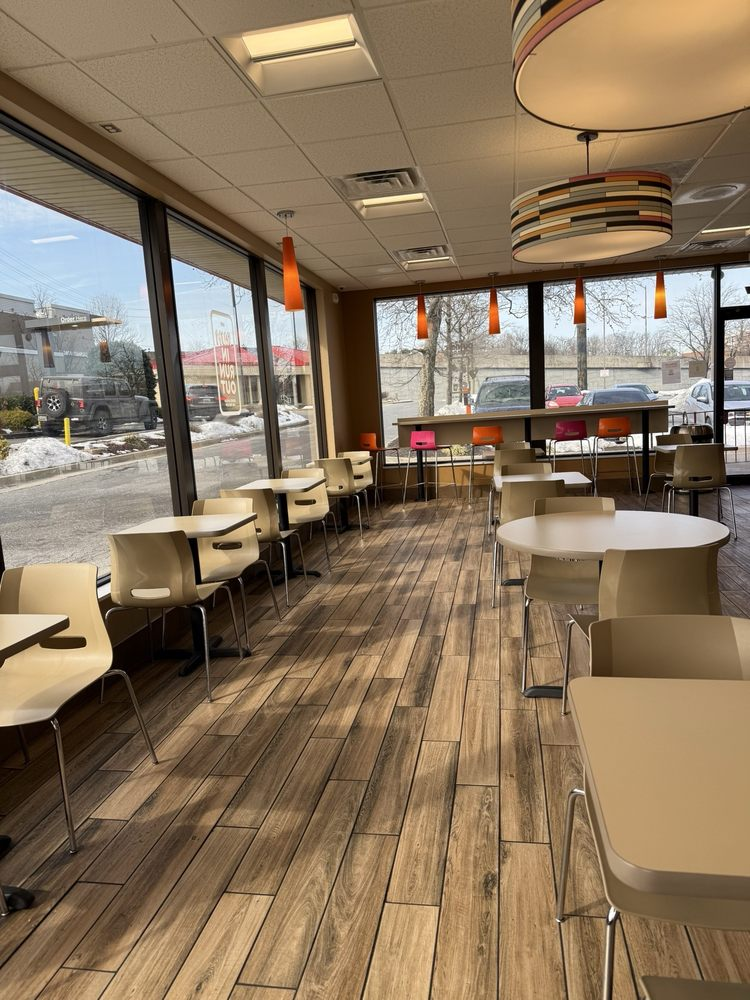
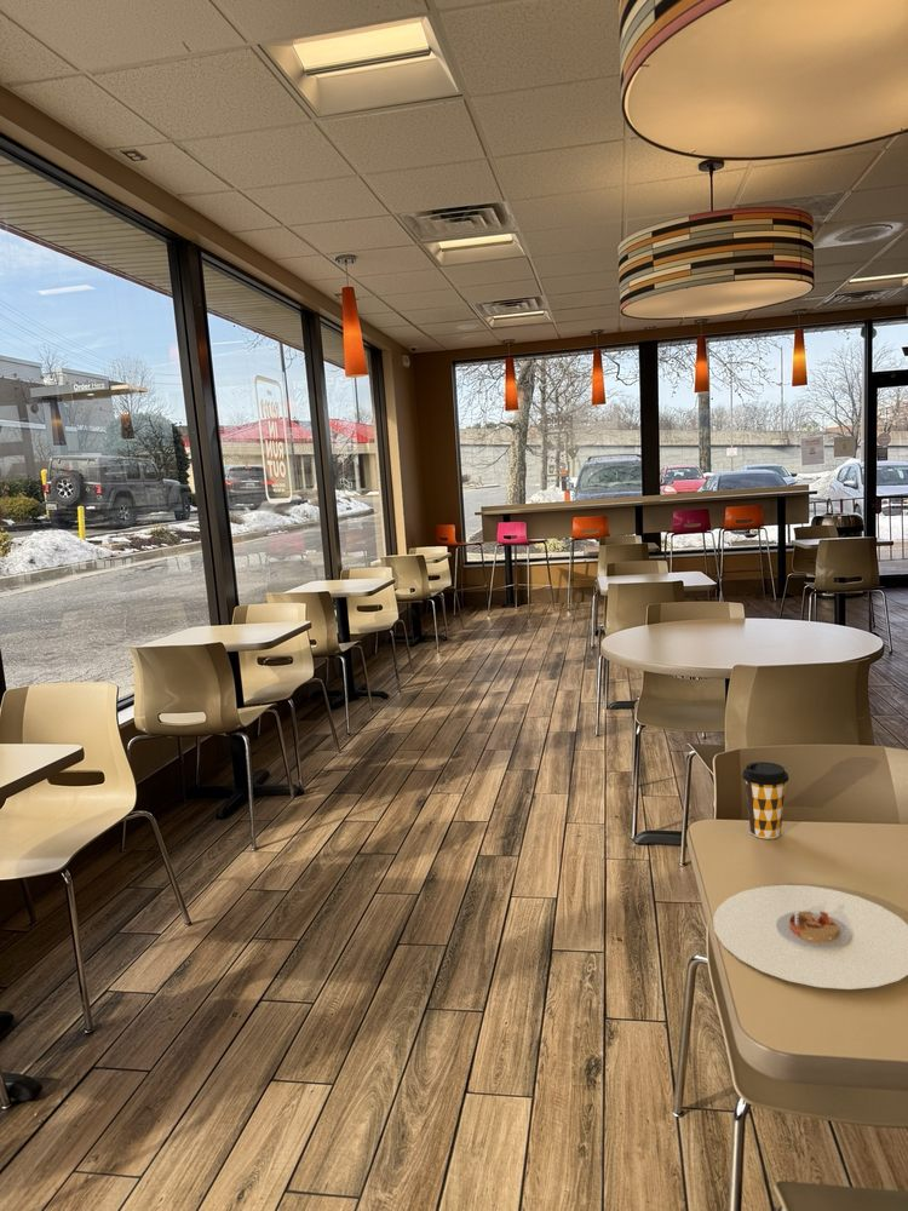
+ plate [712,884,908,991]
+ coffee cup [741,761,791,839]
